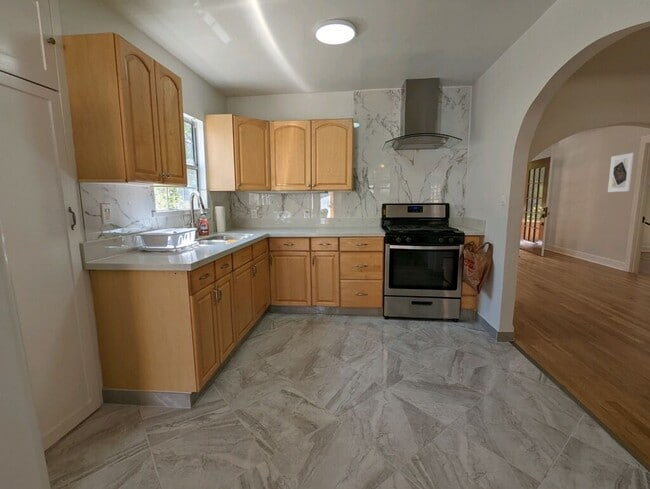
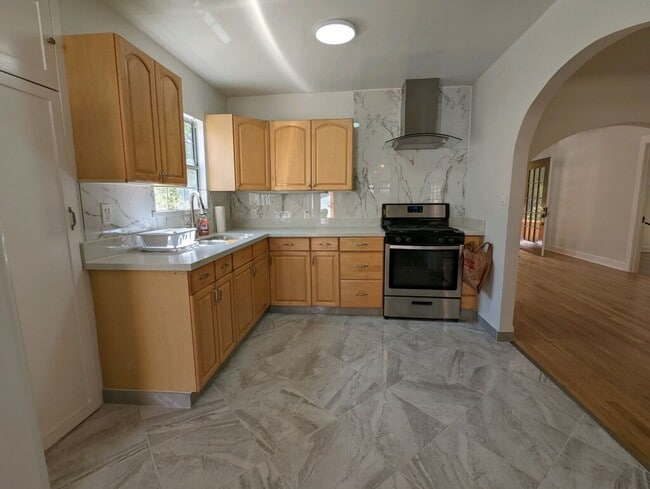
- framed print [607,152,635,193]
